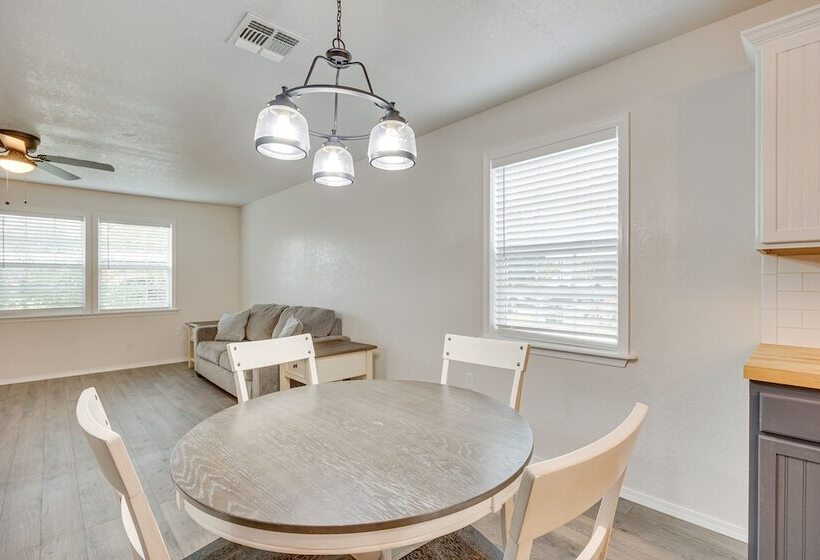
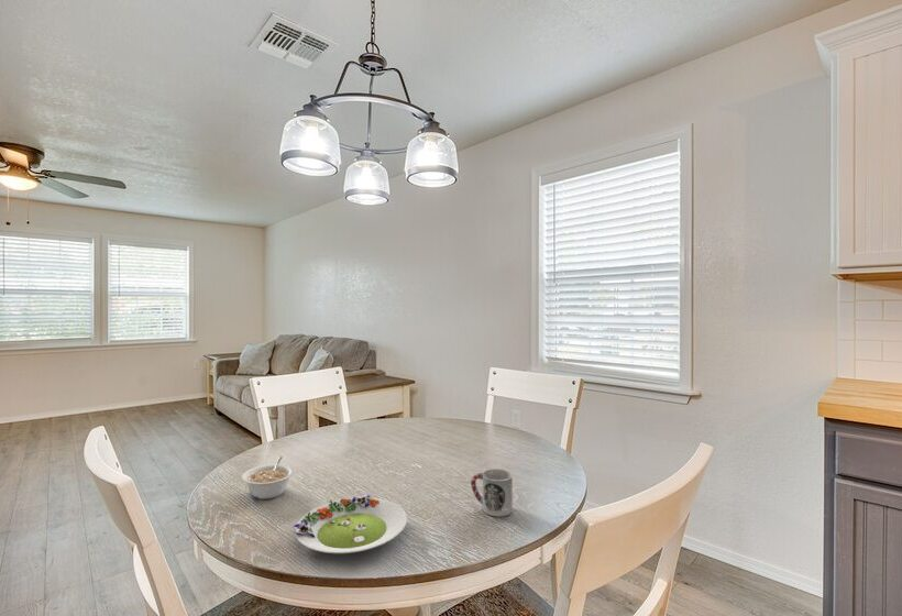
+ salad plate [293,494,408,554]
+ legume [241,455,295,501]
+ cup [470,469,514,517]
